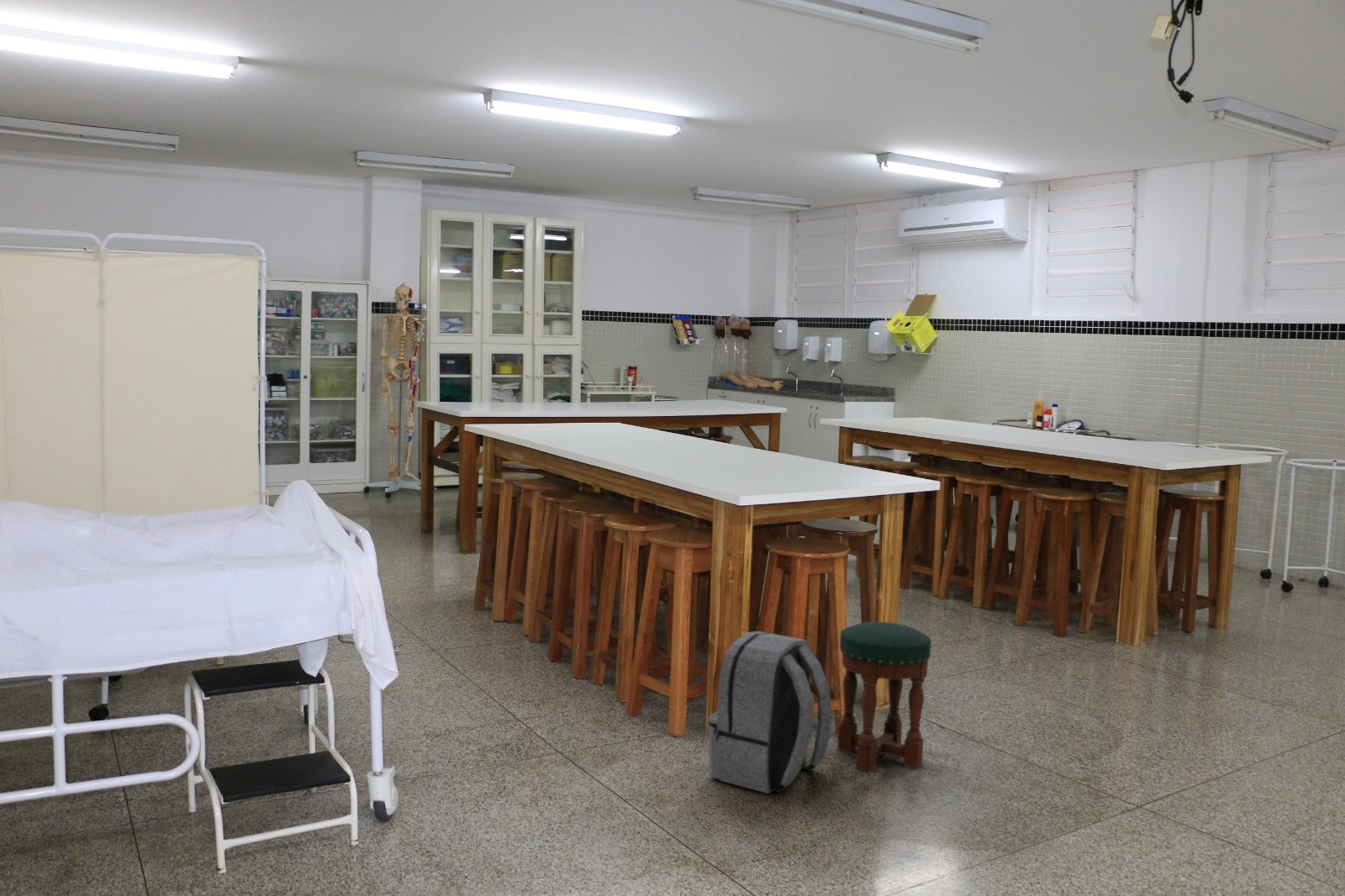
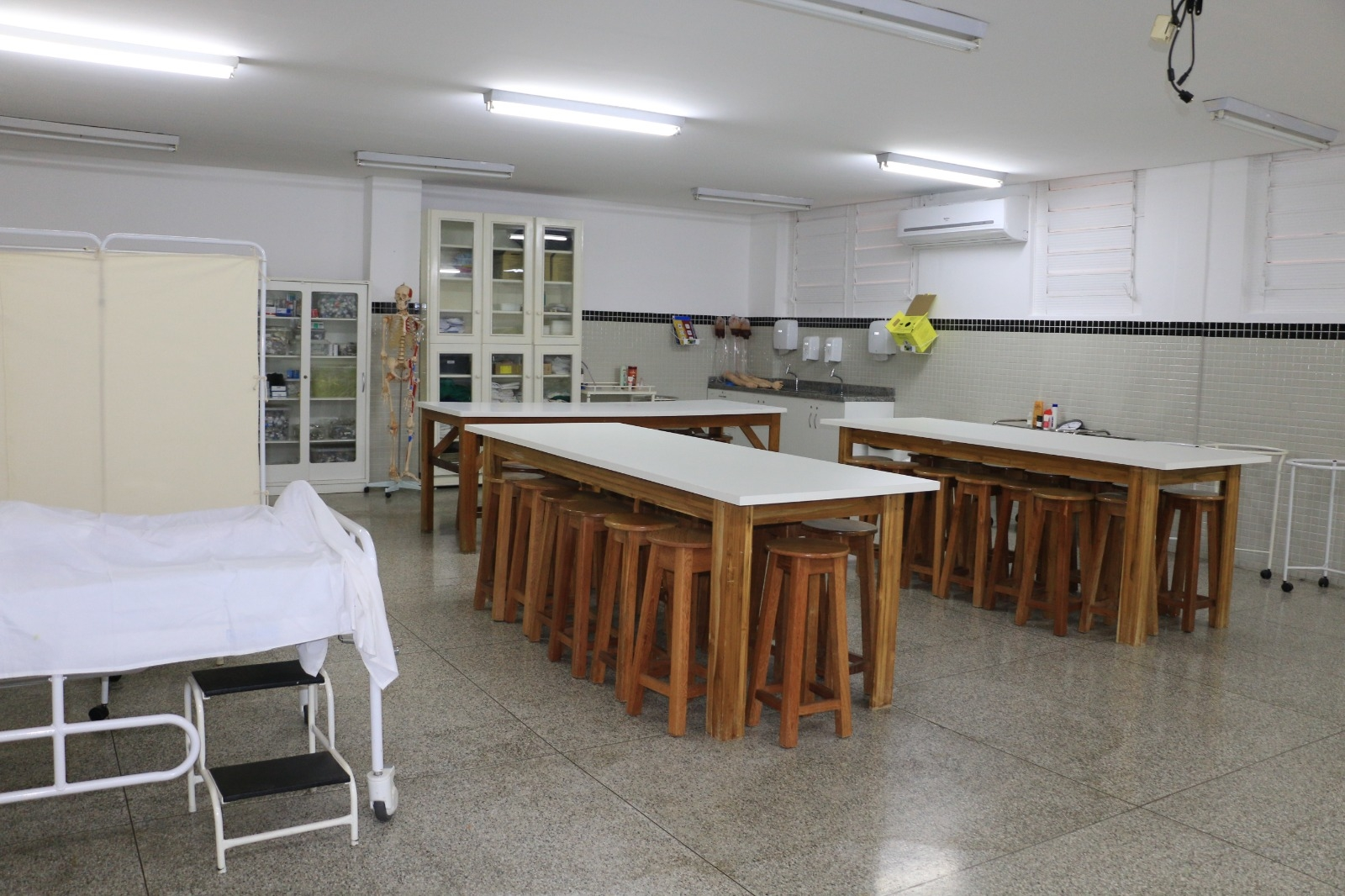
- stool [836,621,932,772]
- backpack [708,630,833,794]
